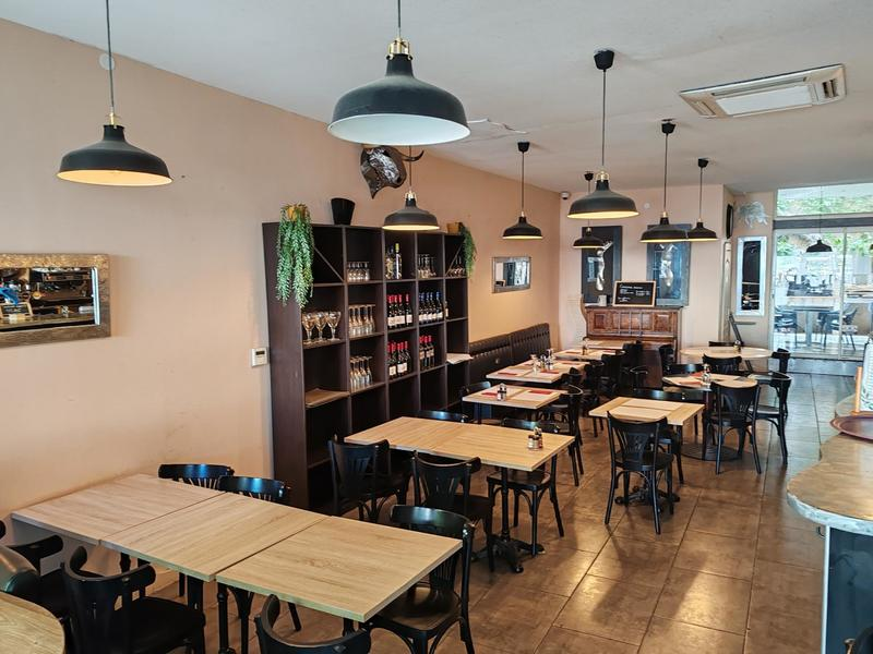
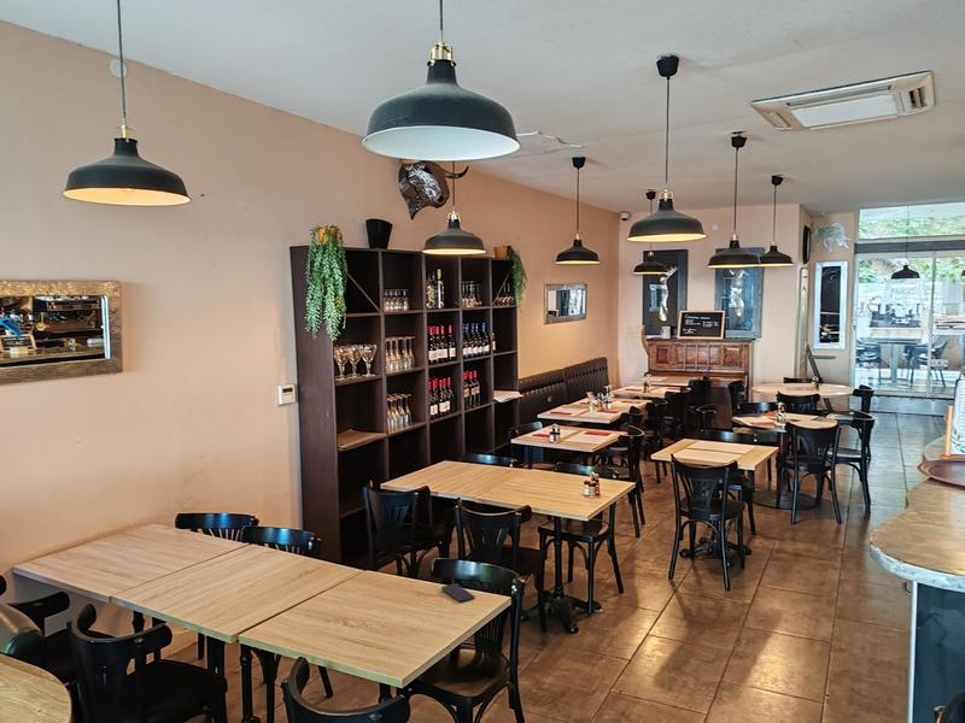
+ smartphone [440,582,475,604]
